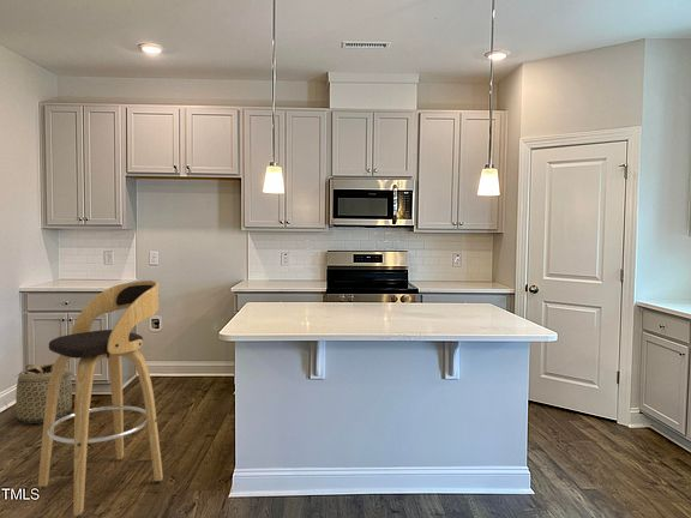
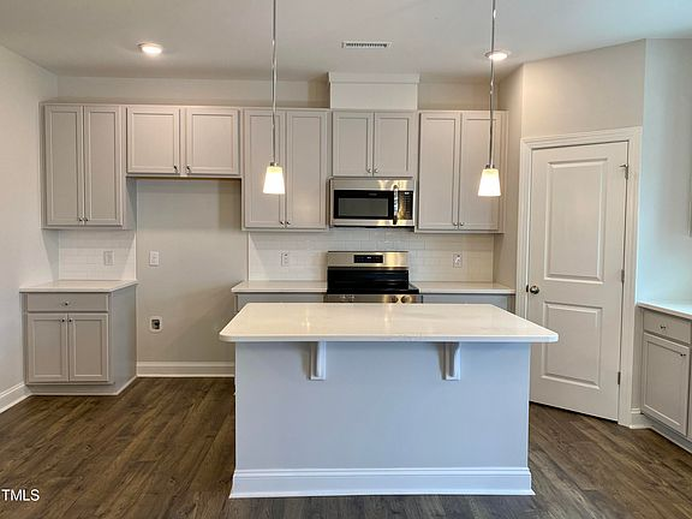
- basket [4,362,76,424]
- bar stool [37,279,164,518]
